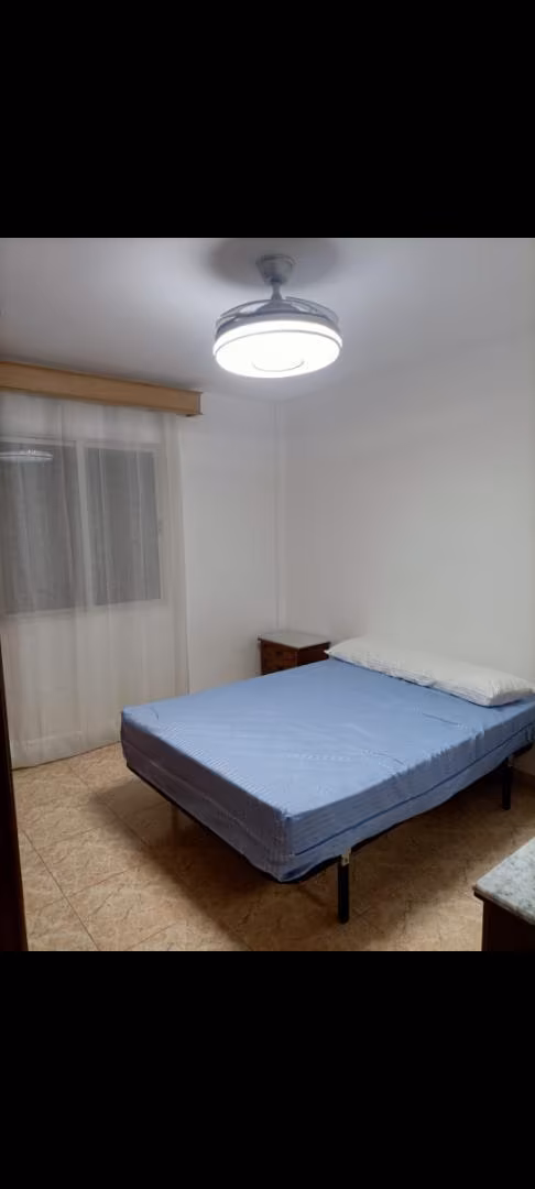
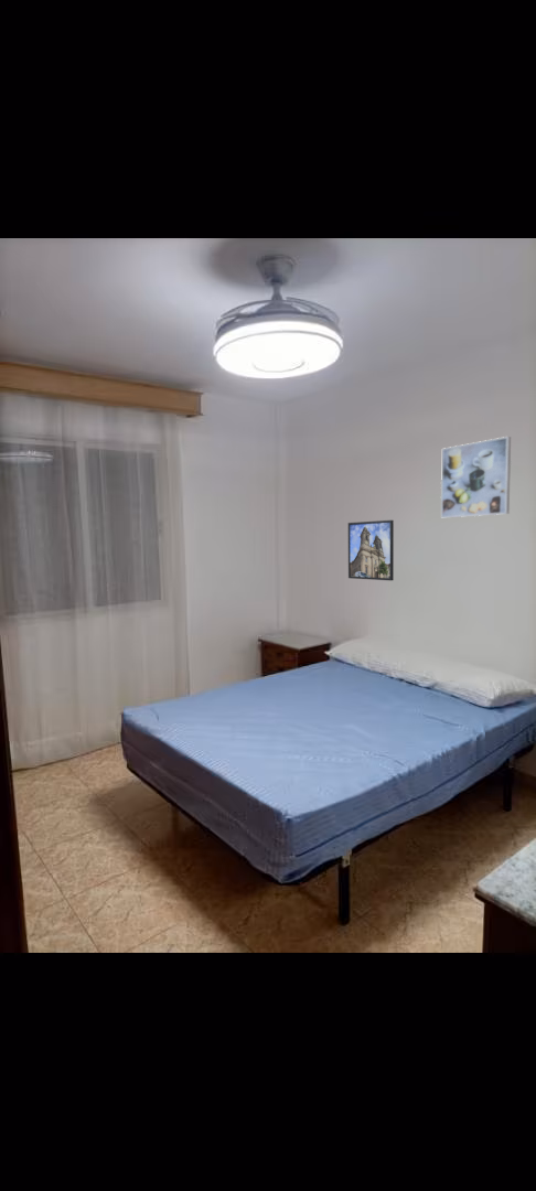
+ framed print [440,436,512,518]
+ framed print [347,519,395,581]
